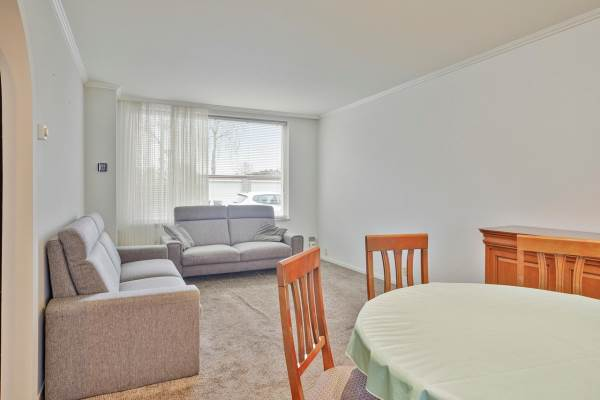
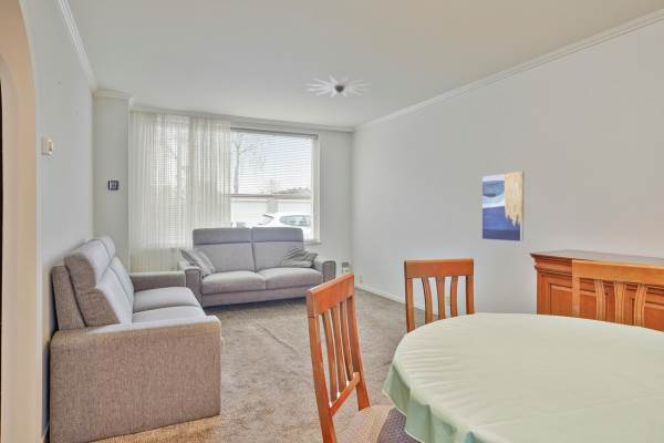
+ wall art [481,171,526,243]
+ ceiling light [304,73,374,99]
